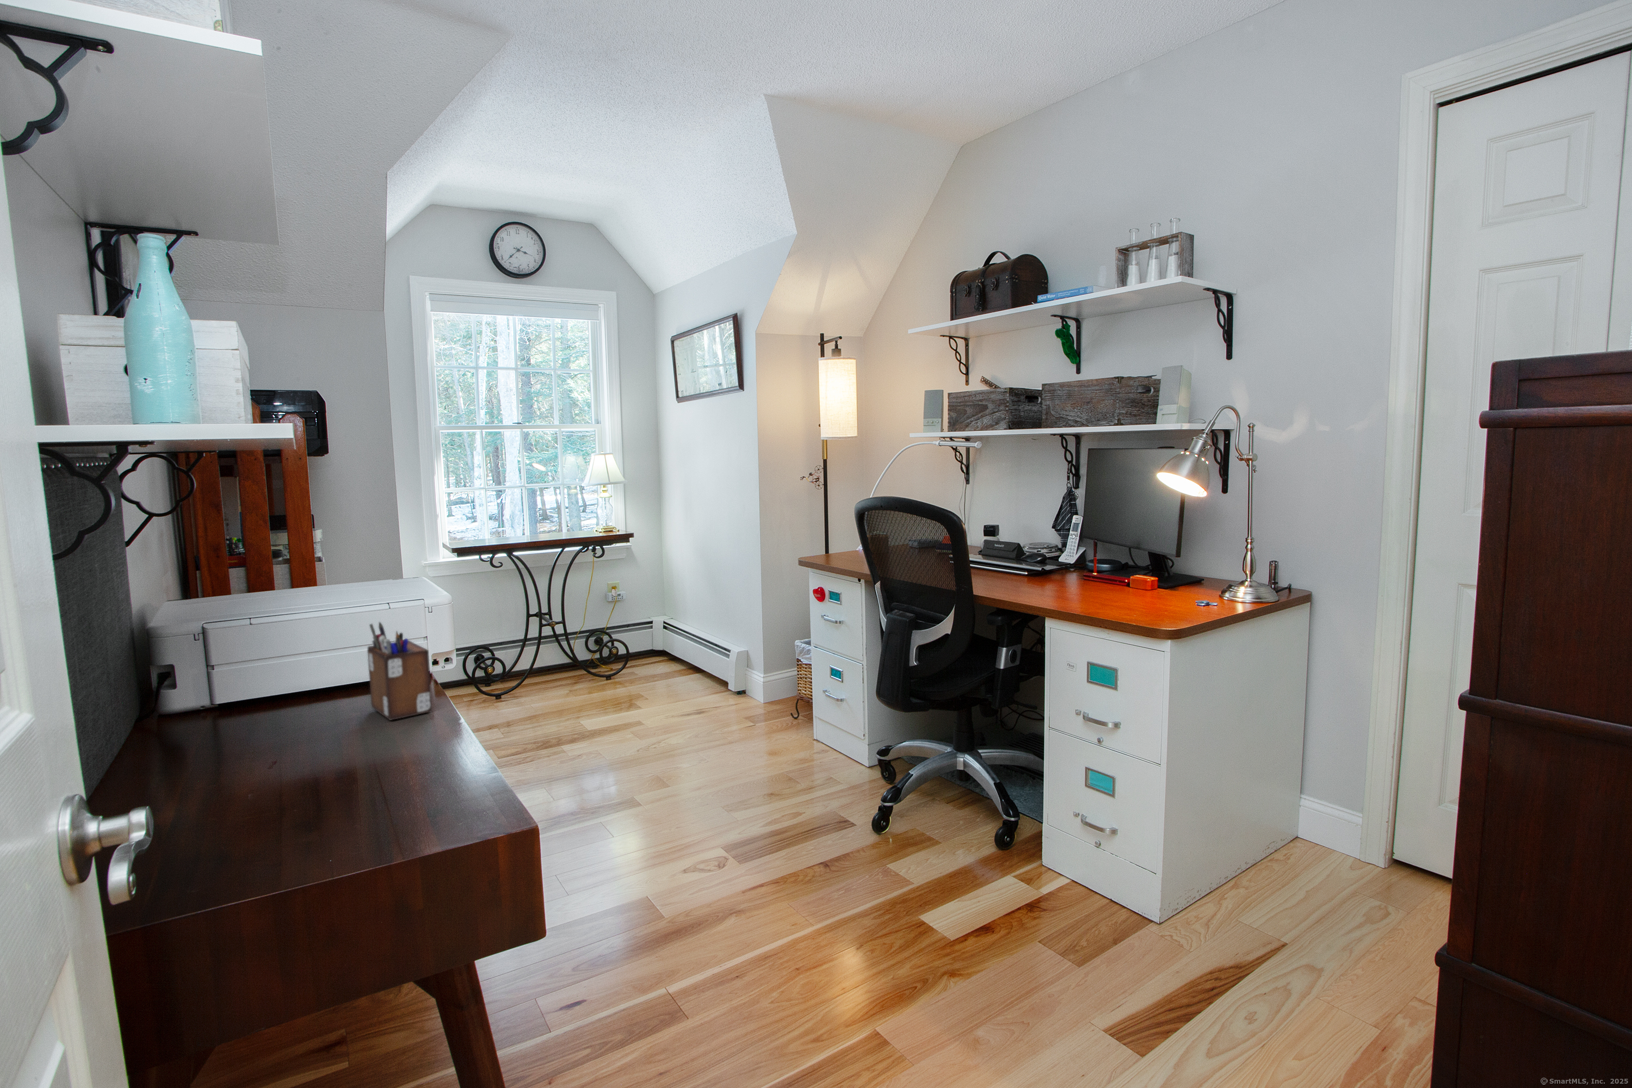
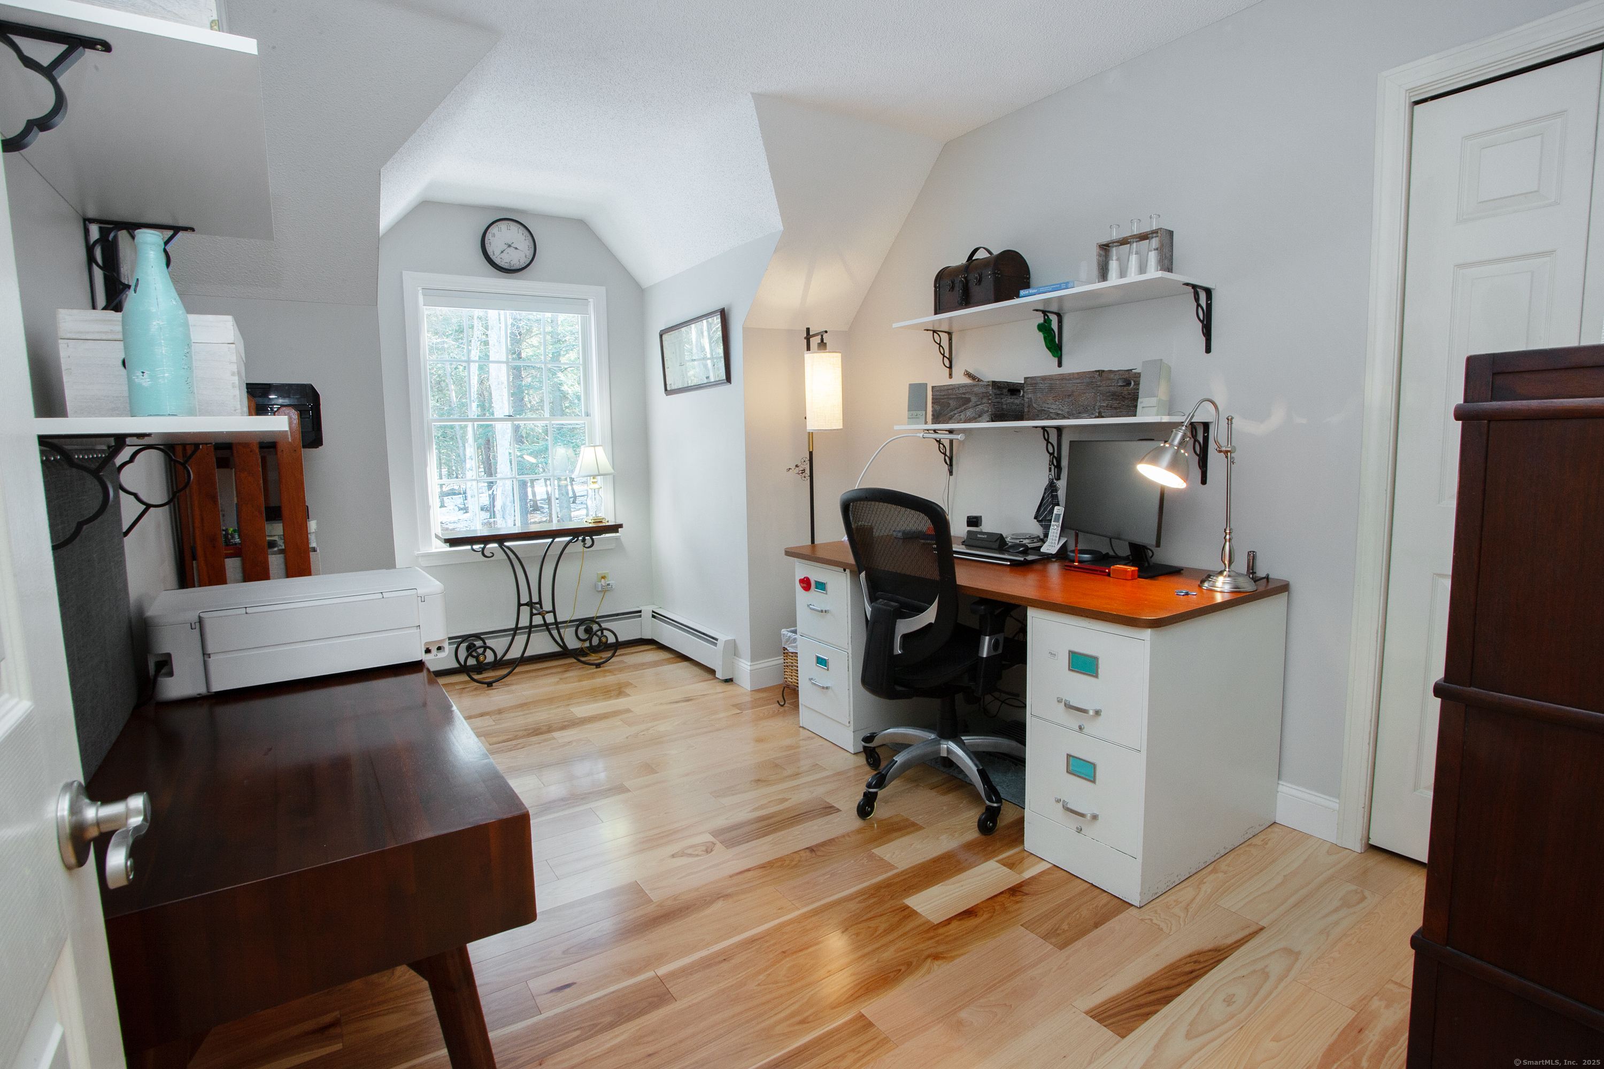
- desk organizer [367,622,432,721]
